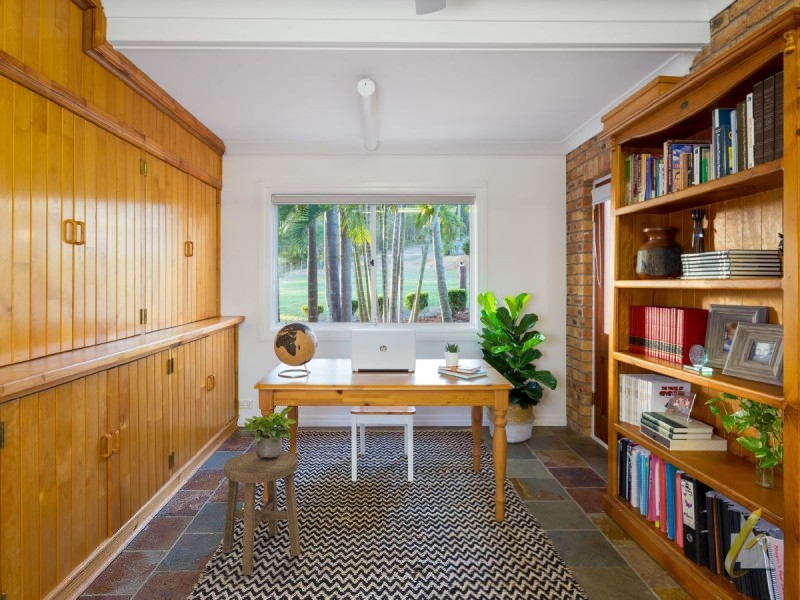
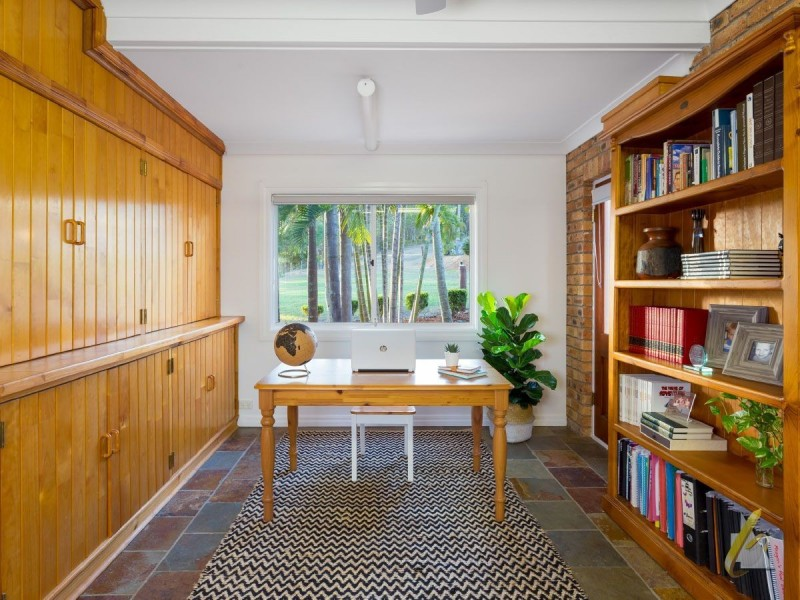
- stool [221,450,302,576]
- potted plant [238,406,297,458]
